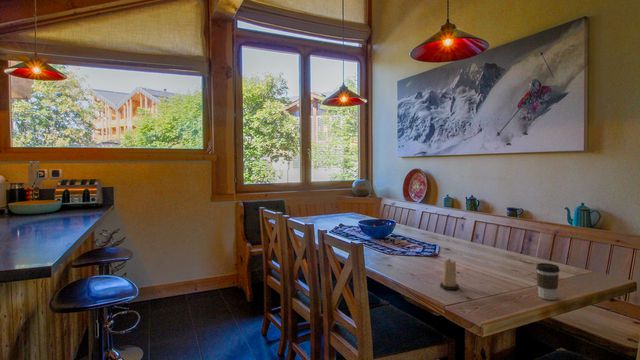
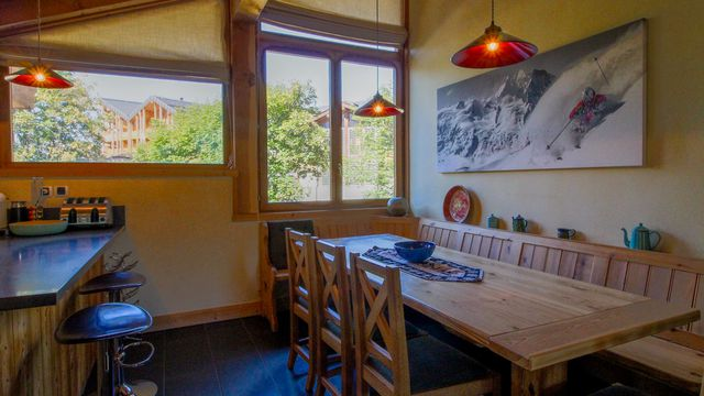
- candle [439,257,460,291]
- coffee cup [535,262,561,301]
